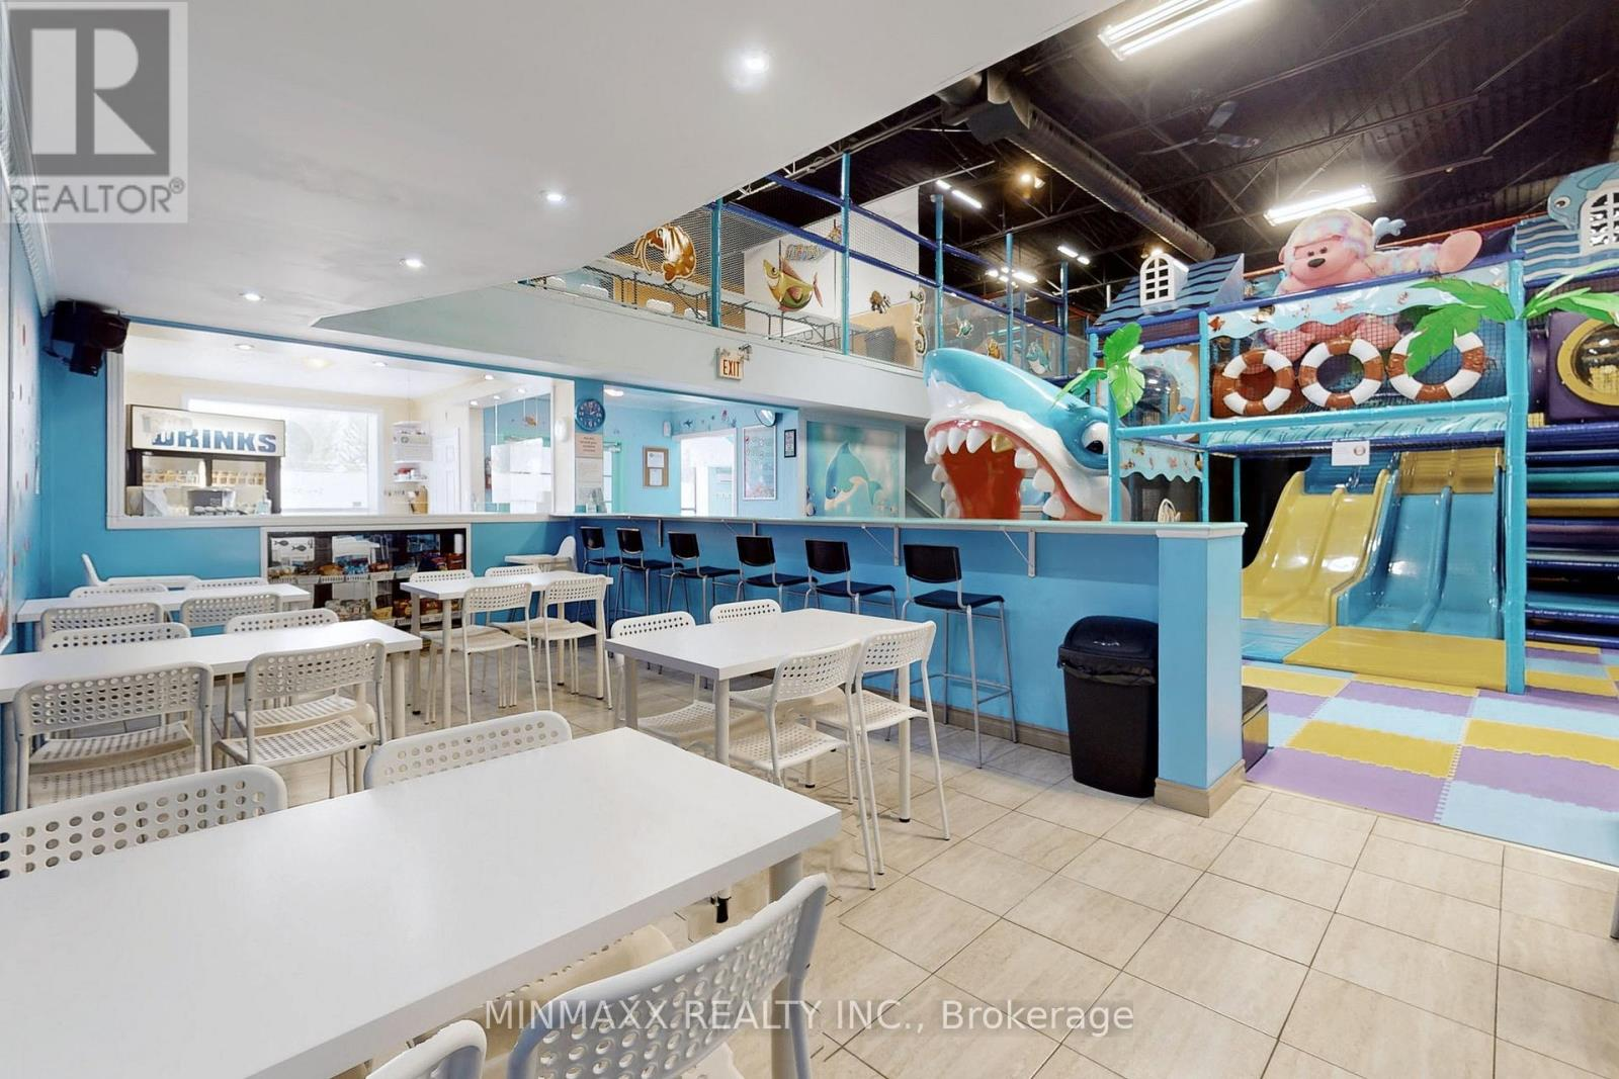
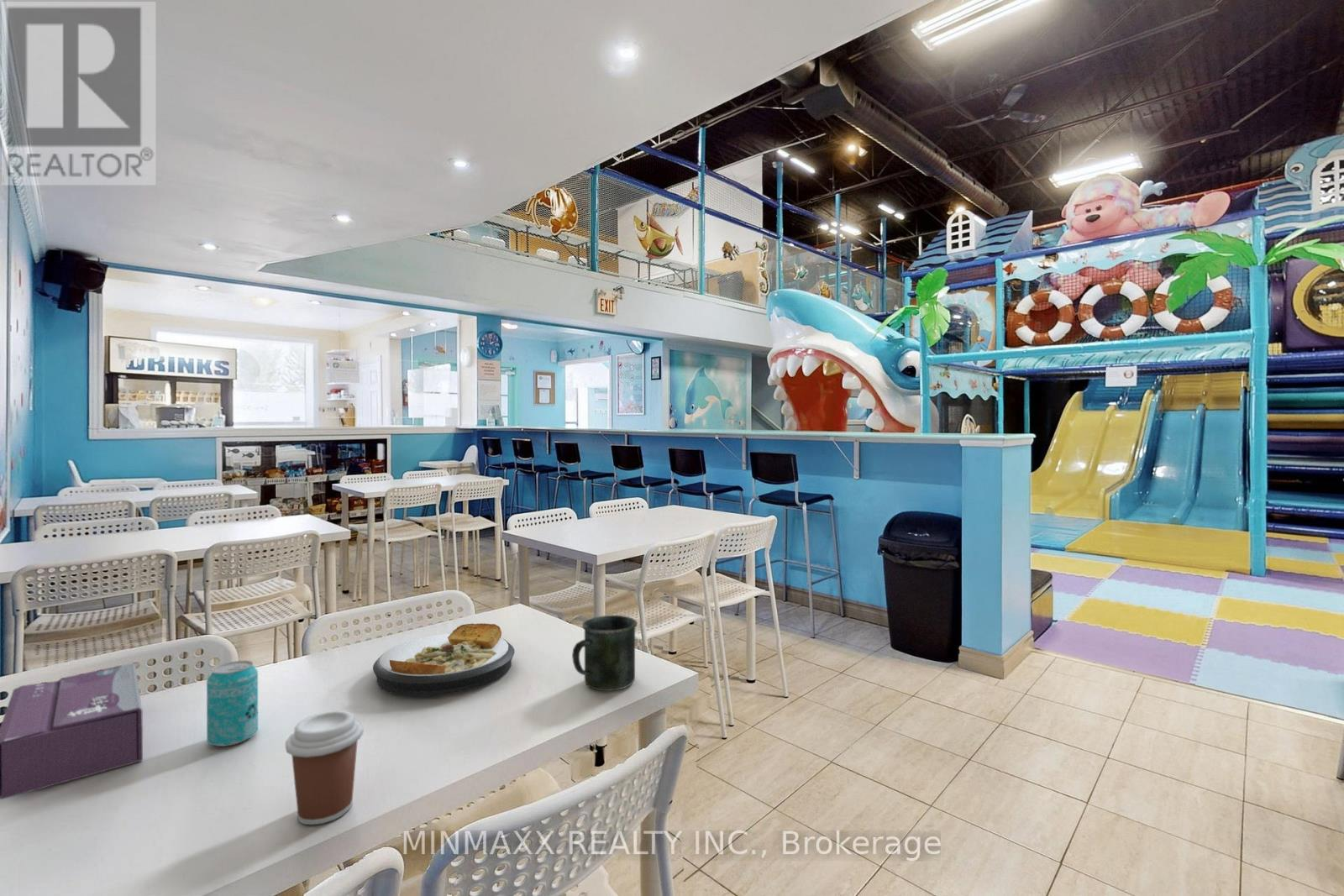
+ tissue box [0,663,144,800]
+ mug [571,615,638,692]
+ beverage can [206,660,259,747]
+ coffee cup [285,710,364,825]
+ plate [372,622,515,697]
